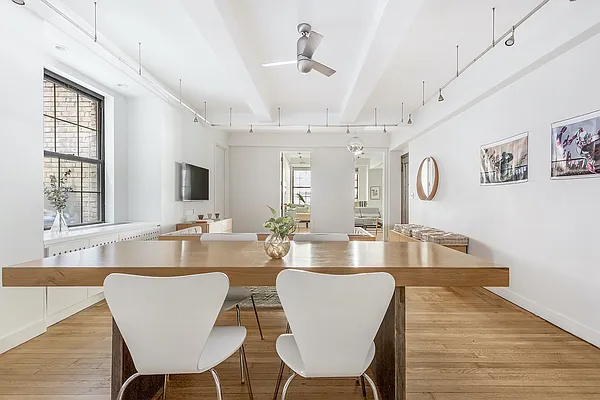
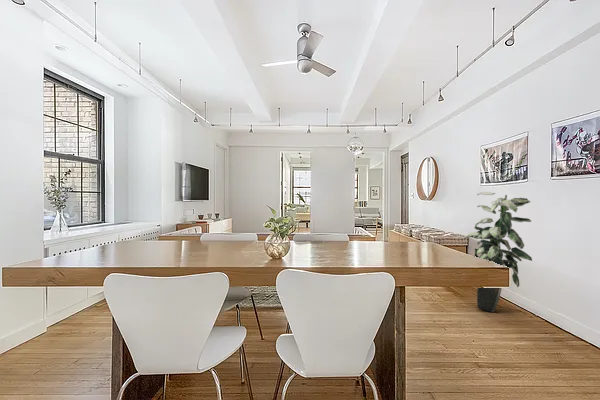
+ indoor plant [464,191,533,313]
